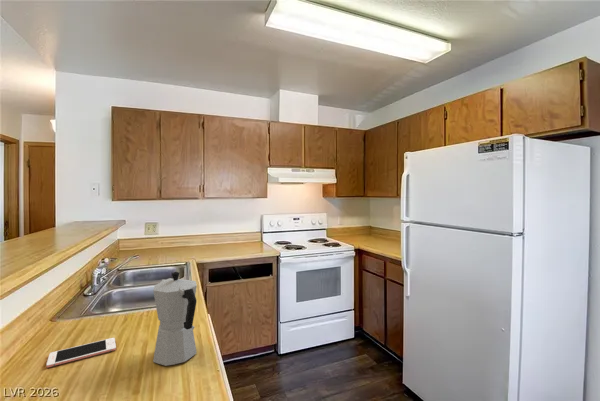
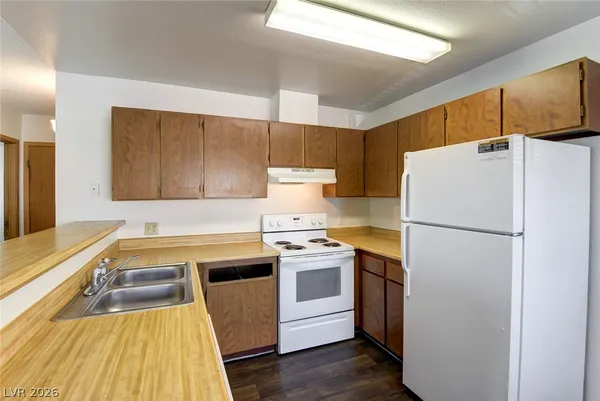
- moka pot [152,271,198,367]
- cell phone [45,337,117,369]
